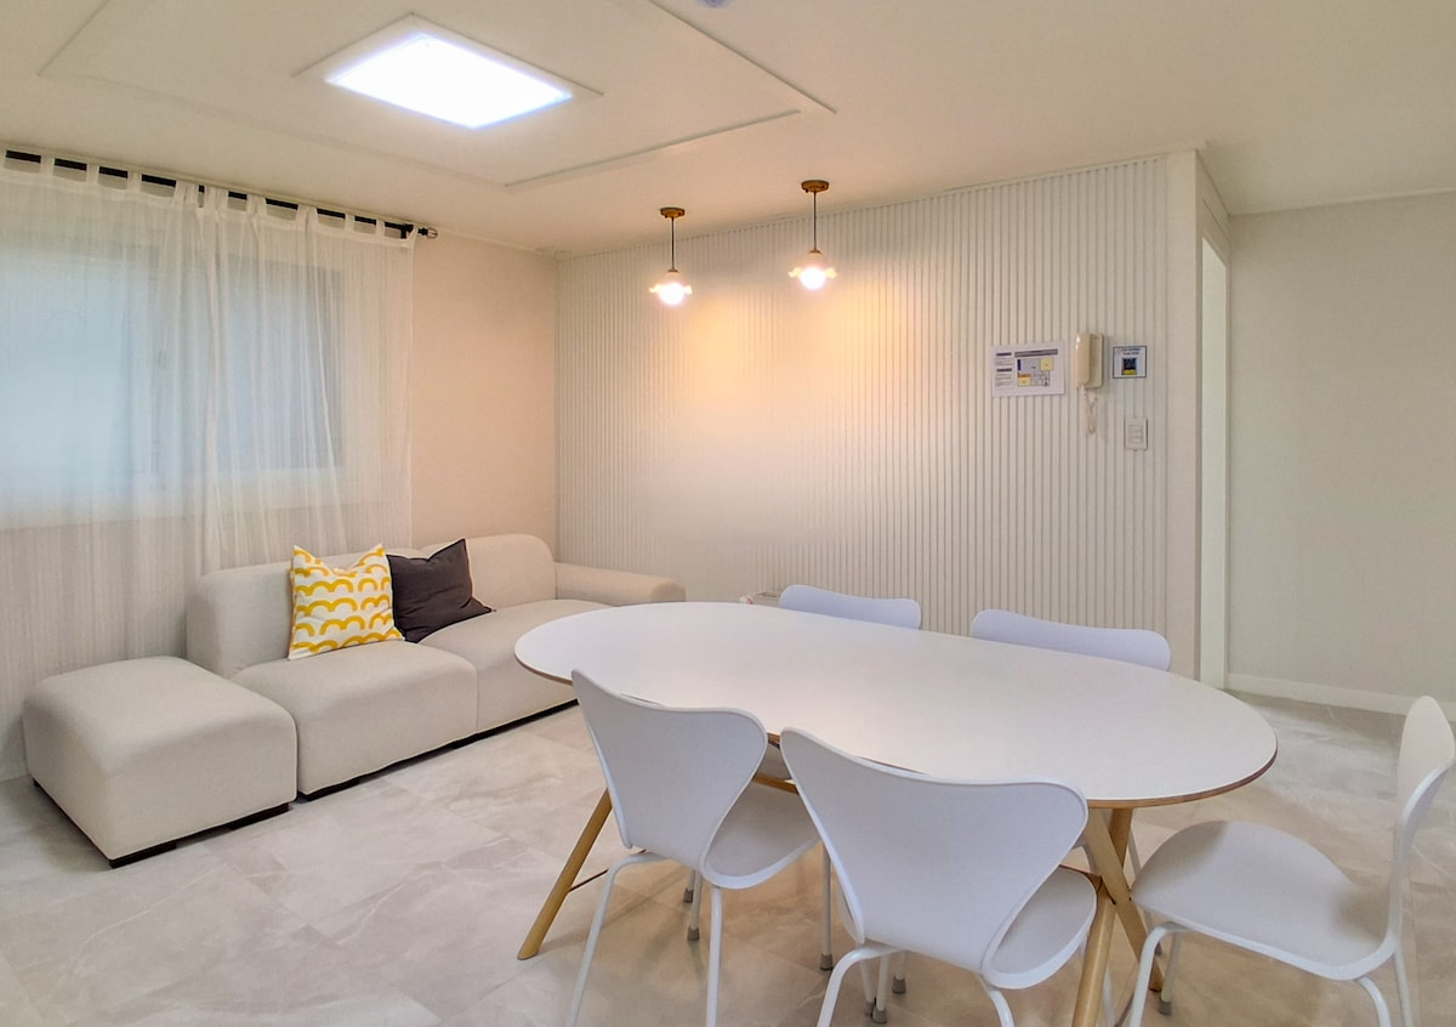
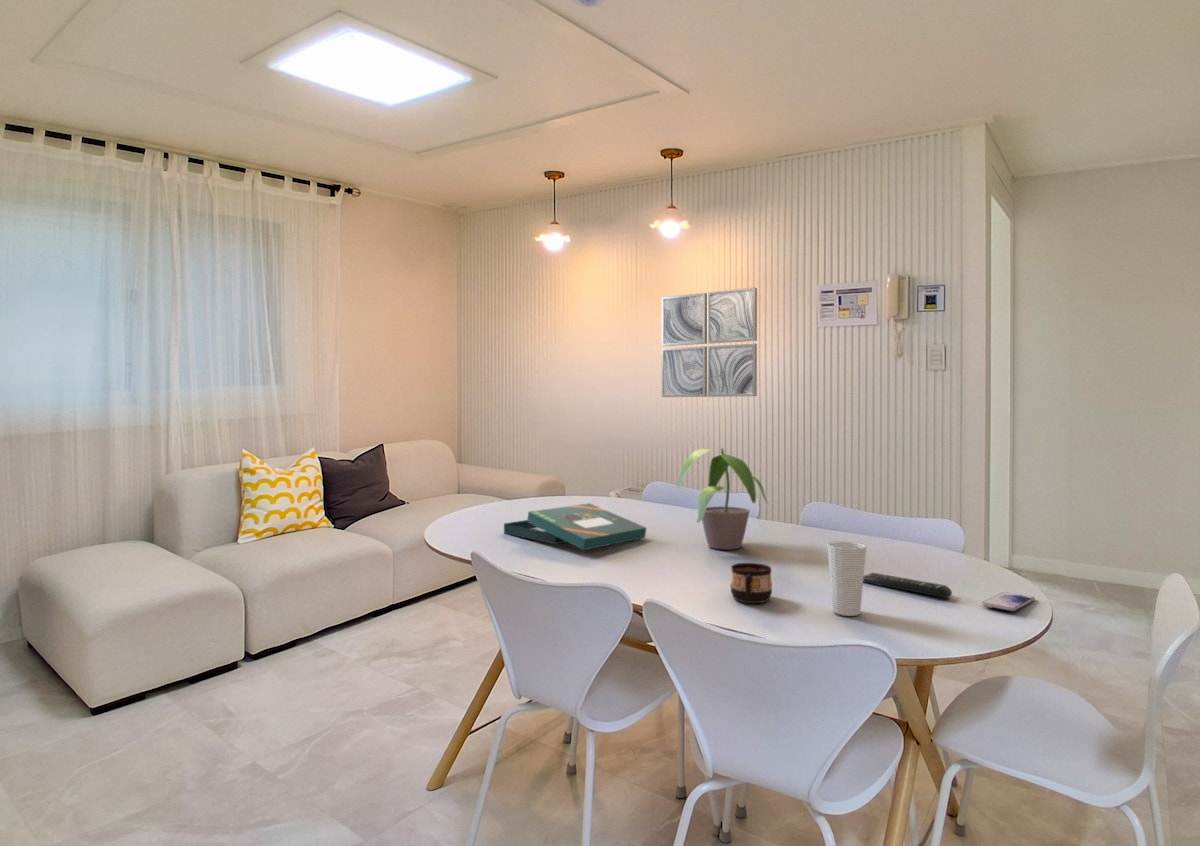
+ wall art [661,287,758,398]
+ smartphone [981,591,1036,612]
+ board game [503,502,647,551]
+ cup [827,541,868,617]
+ cup [730,562,773,604]
+ remote control [863,572,953,599]
+ potted plant [676,447,769,550]
